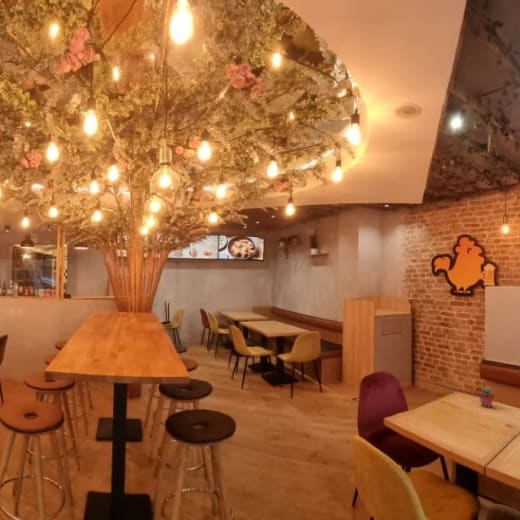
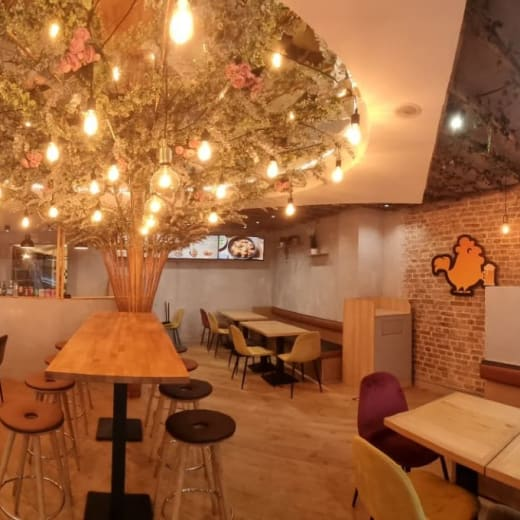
- potted succulent [477,386,496,408]
